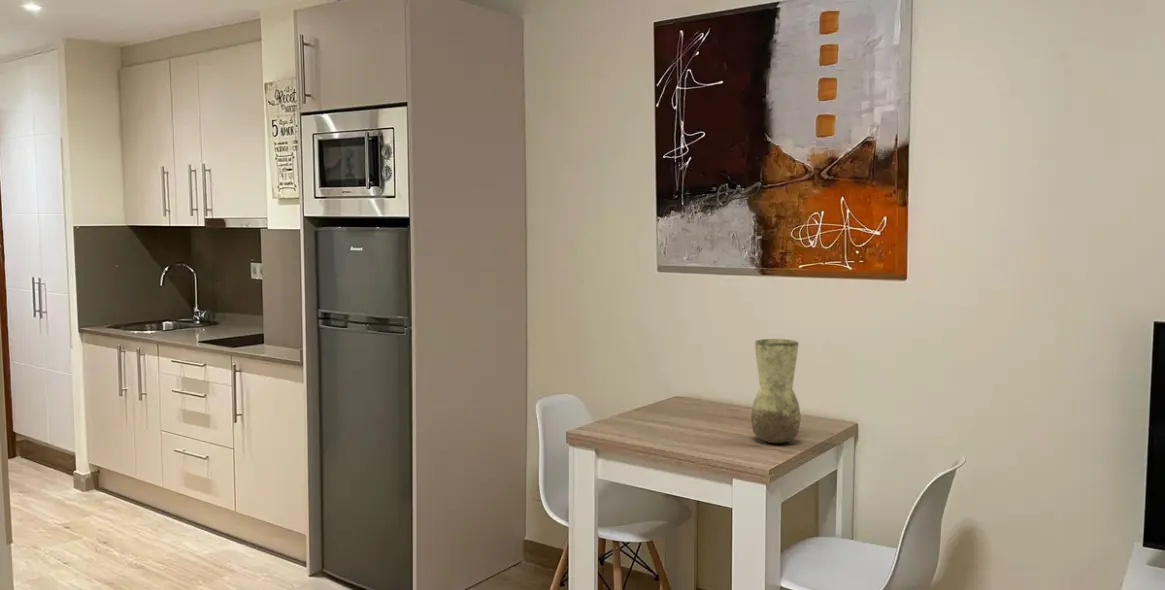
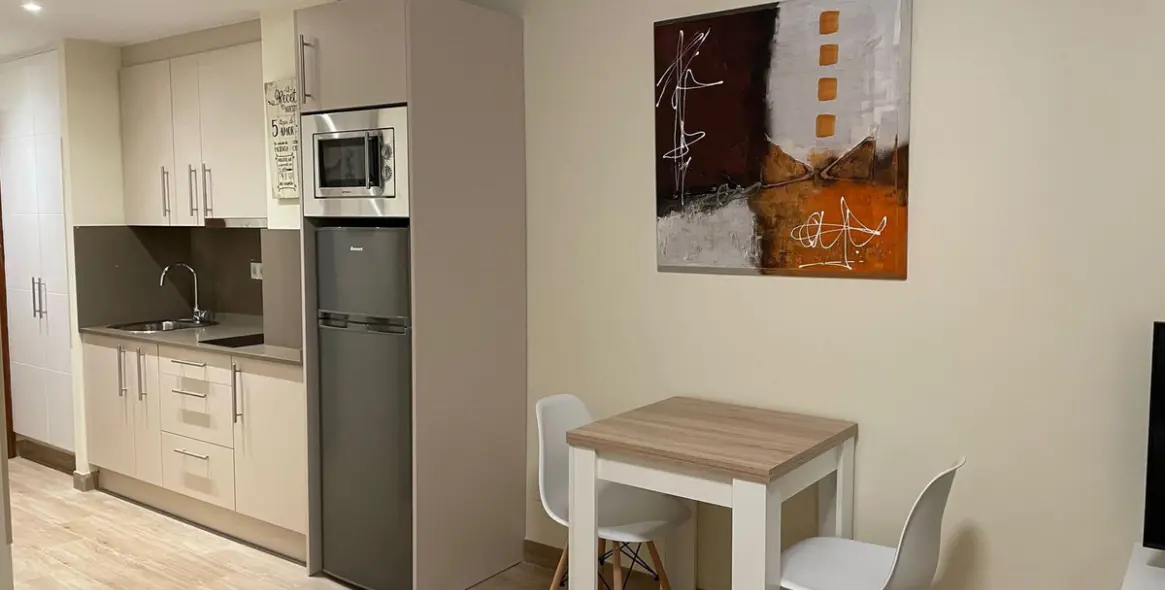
- vase [750,338,802,444]
